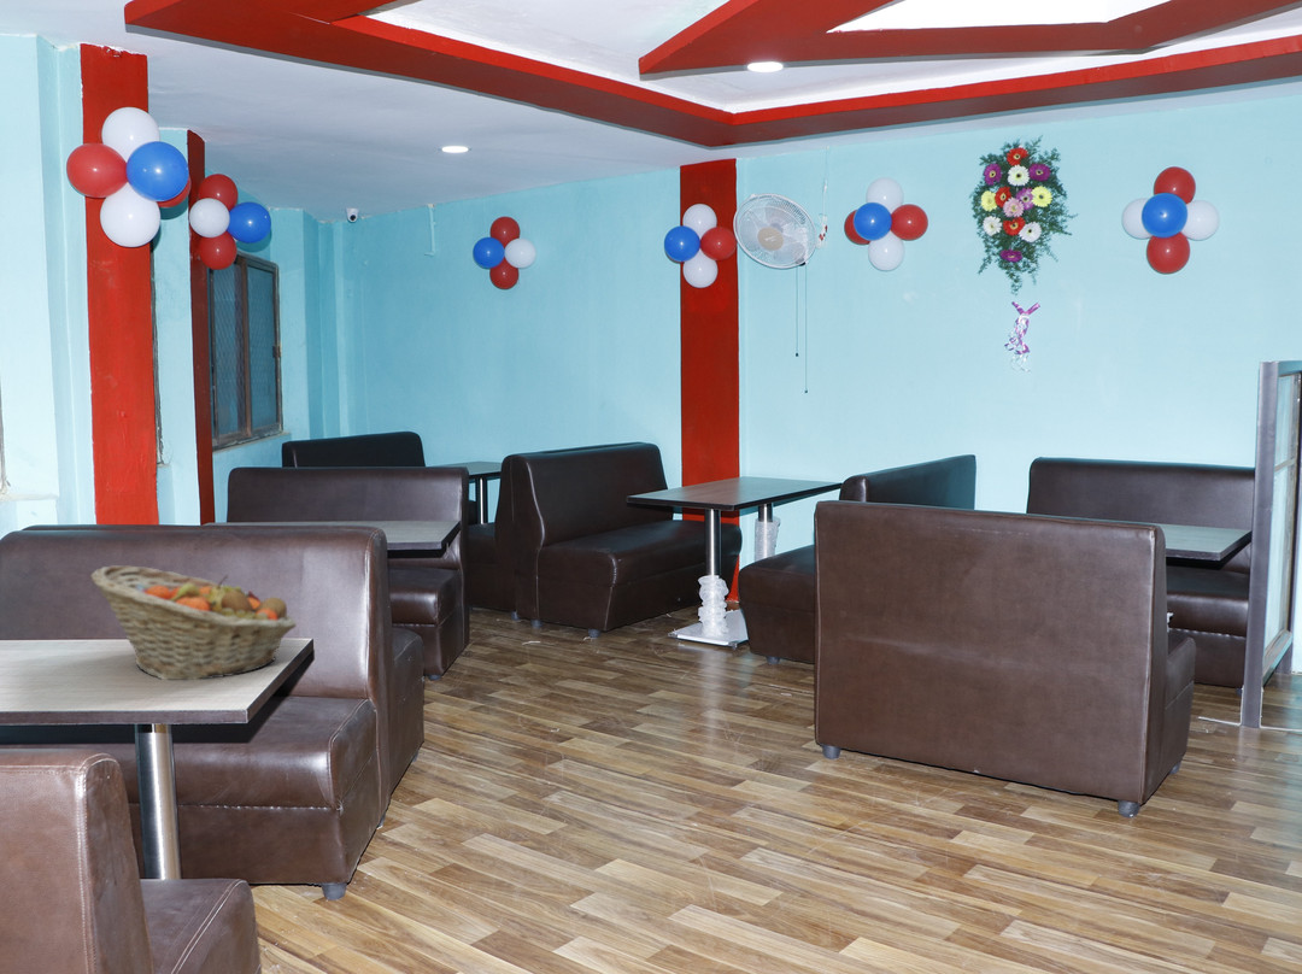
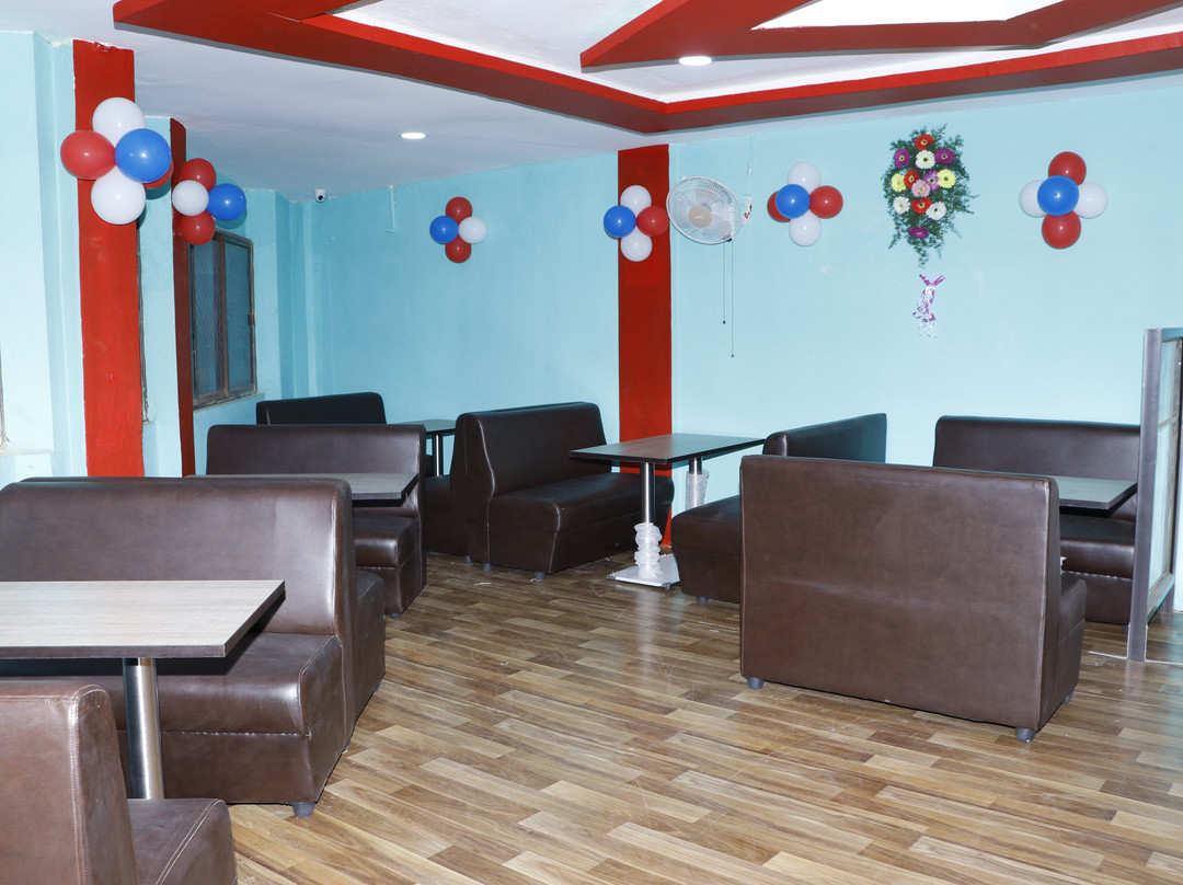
- fruit basket [89,564,298,681]
